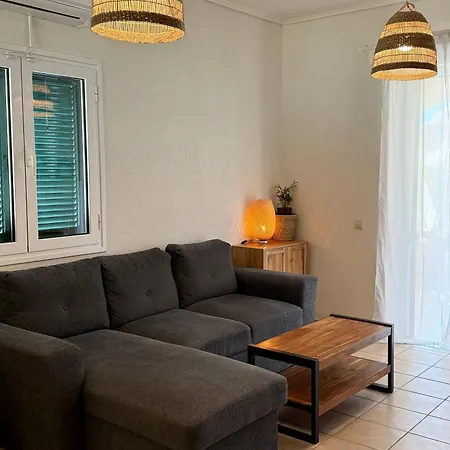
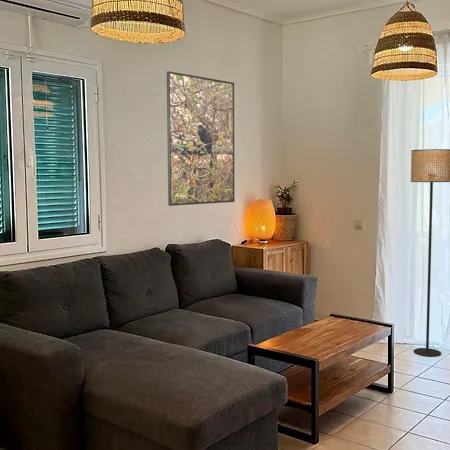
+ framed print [166,70,236,207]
+ floor lamp [410,148,450,357]
